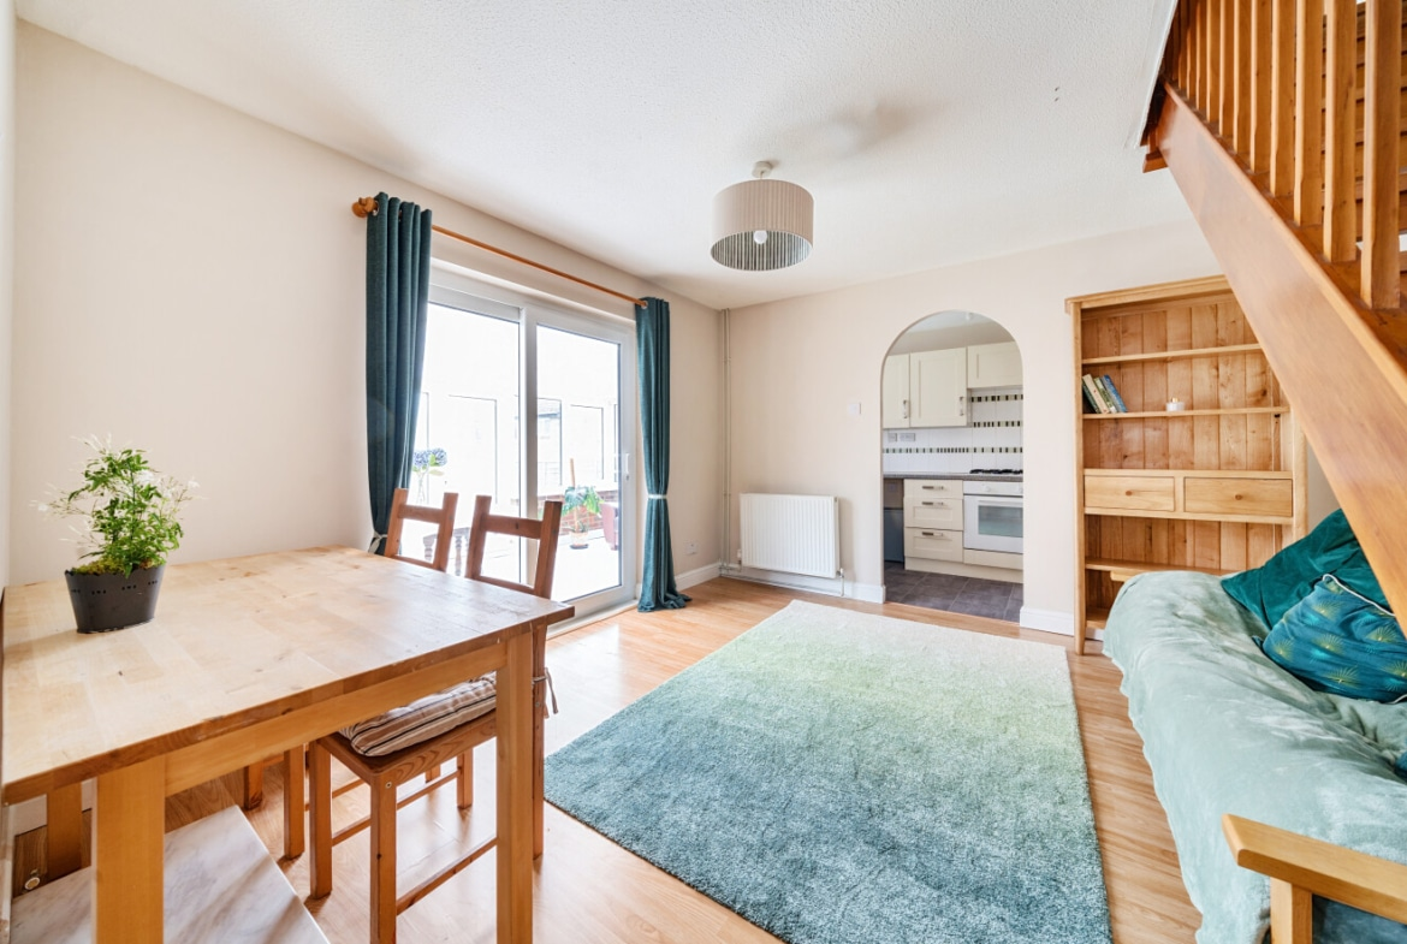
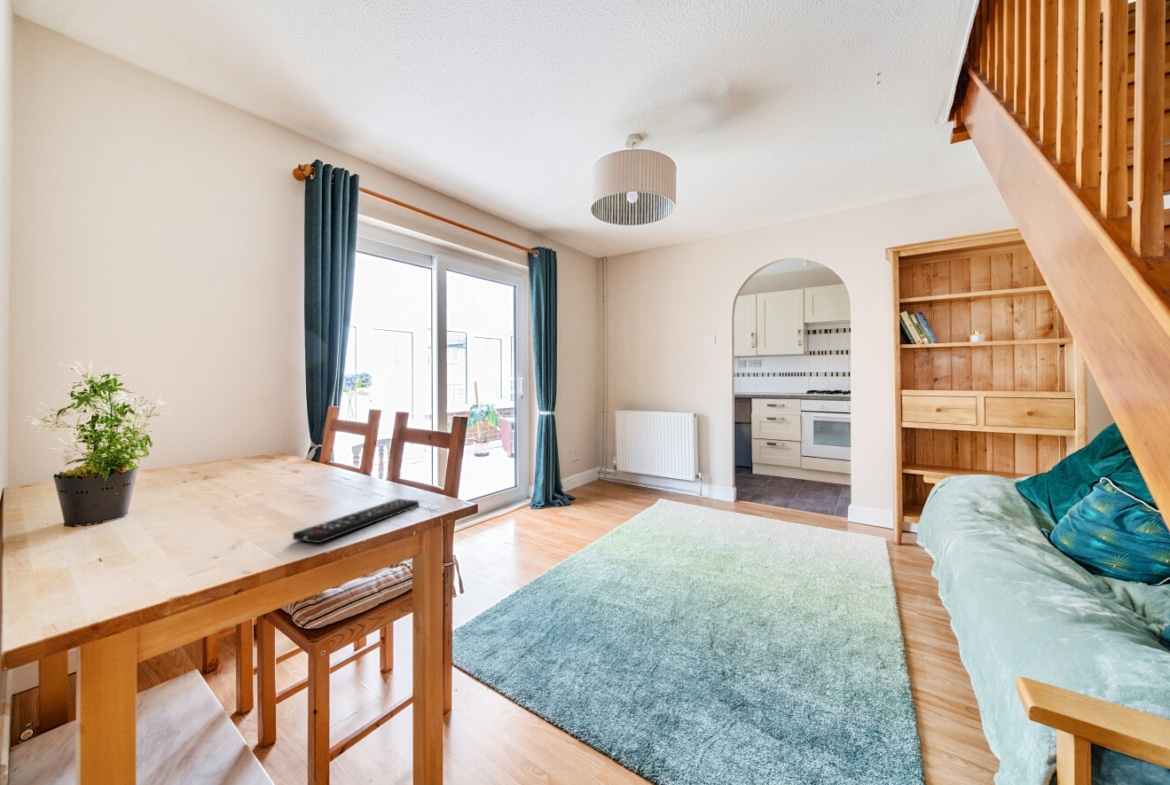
+ remote control [292,498,420,544]
